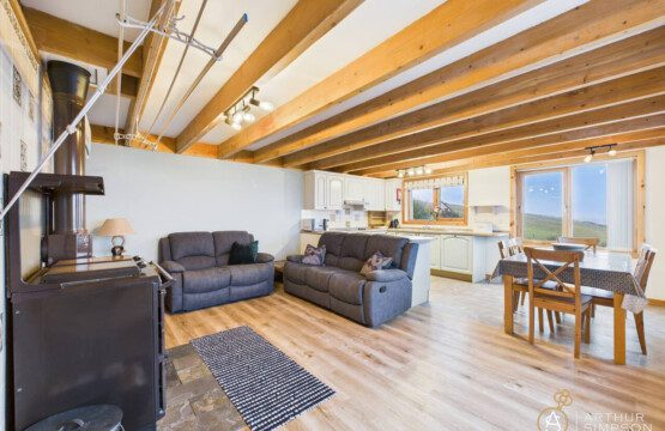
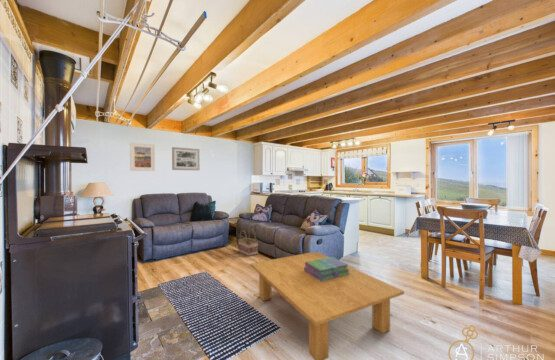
+ basket [237,228,259,257]
+ wall art [171,146,201,171]
+ stack of books [304,256,350,281]
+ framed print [129,142,156,172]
+ coffee table [249,250,405,360]
